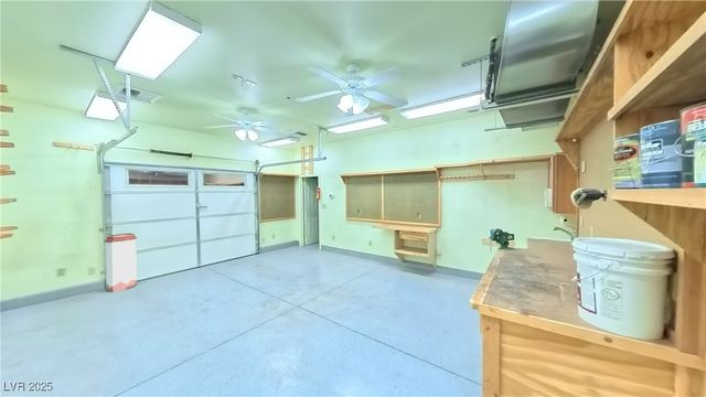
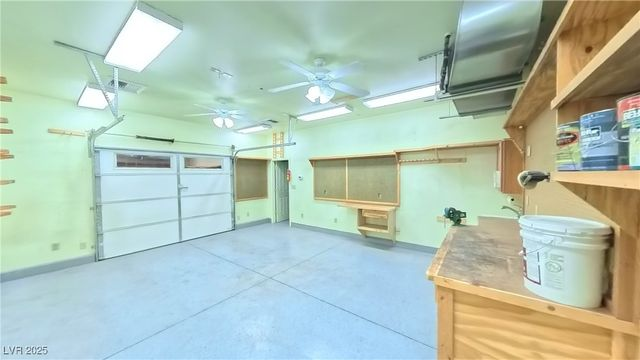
- trash can [104,233,138,293]
